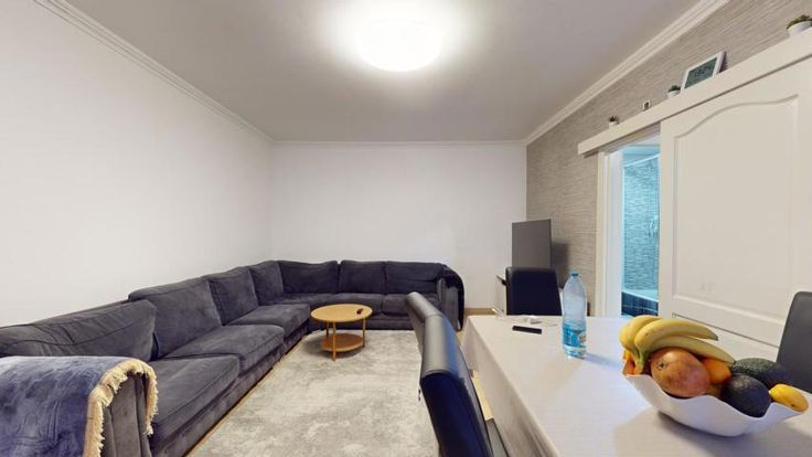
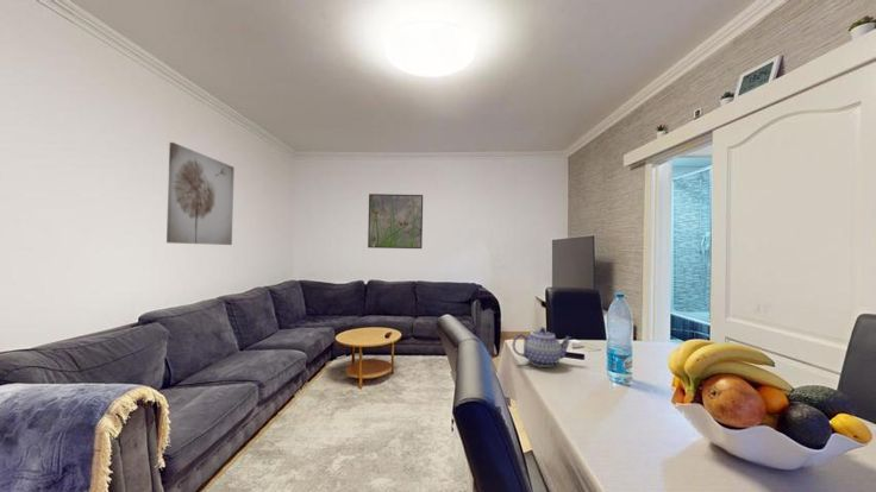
+ wall art [165,141,236,246]
+ teapot [512,326,574,368]
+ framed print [367,193,424,250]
